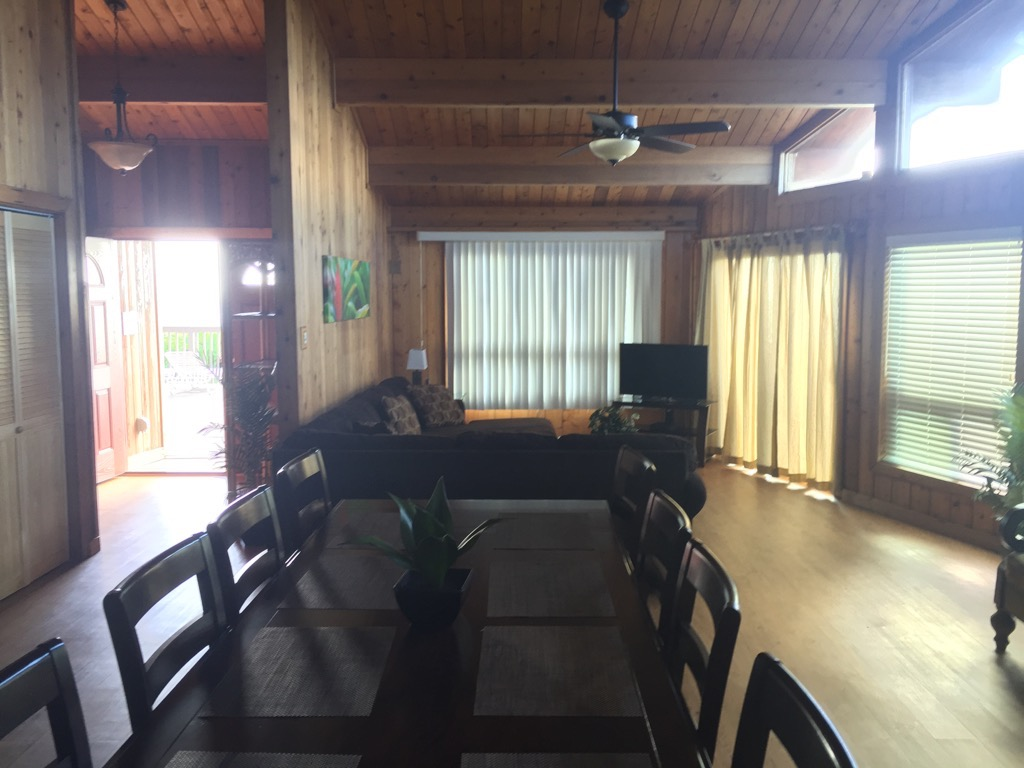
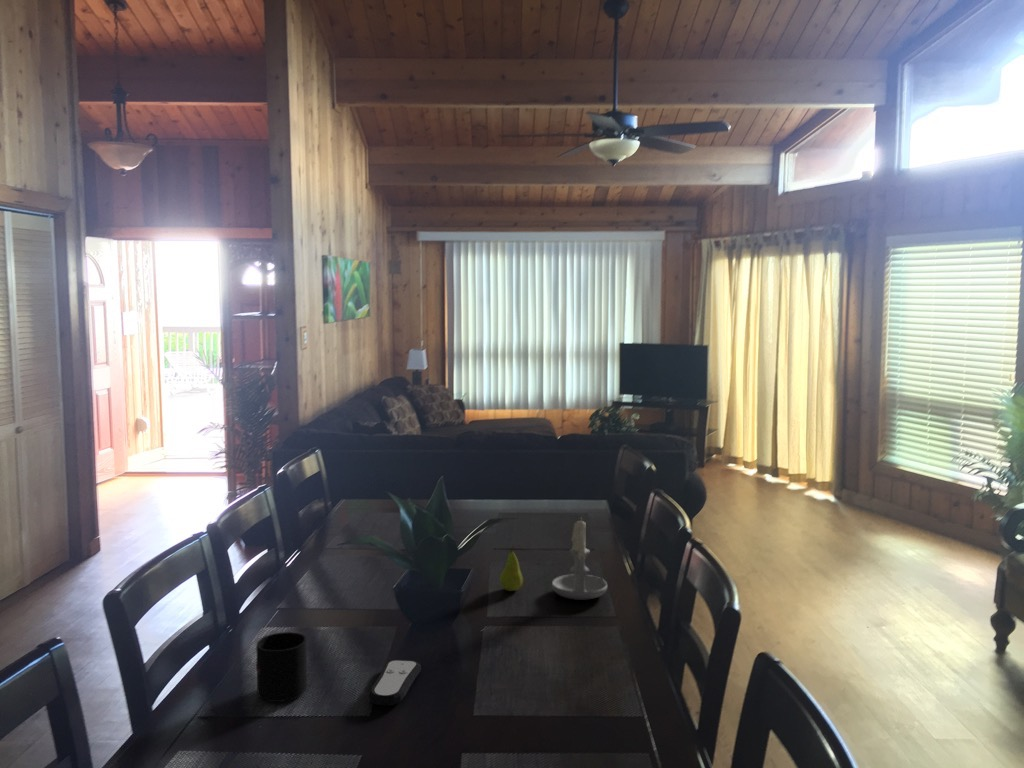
+ mug [255,631,308,703]
+ remote control [368,659,422,706]
+ candle [551,517,608,601]
+ fruit [499,544,524,592]
